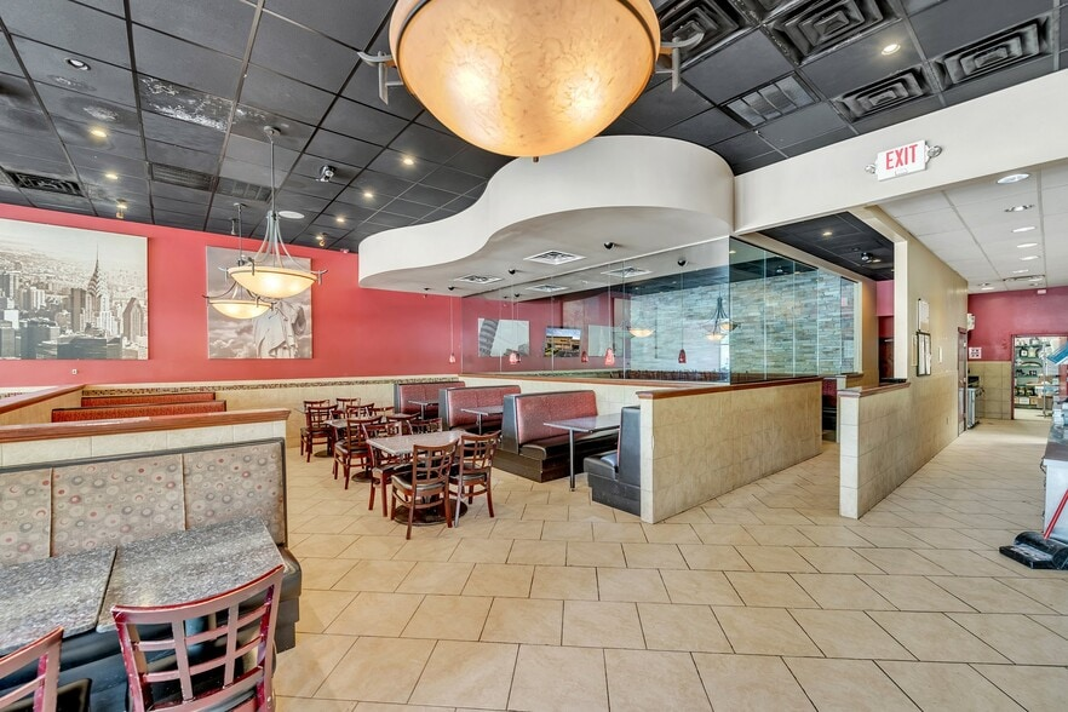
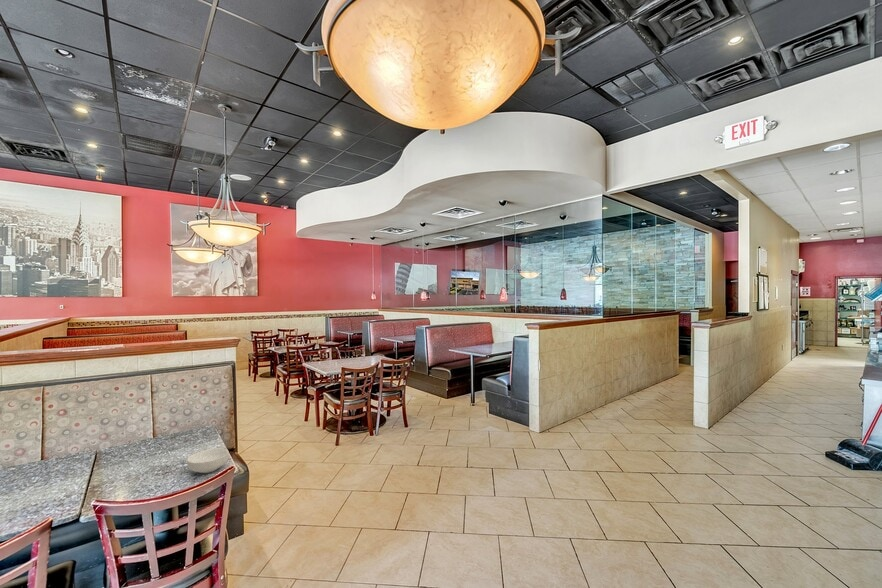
+ cereal bowl [186,447,229,474]
